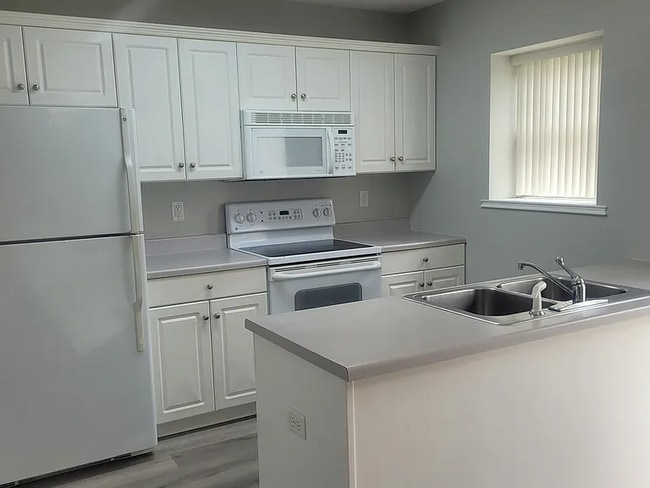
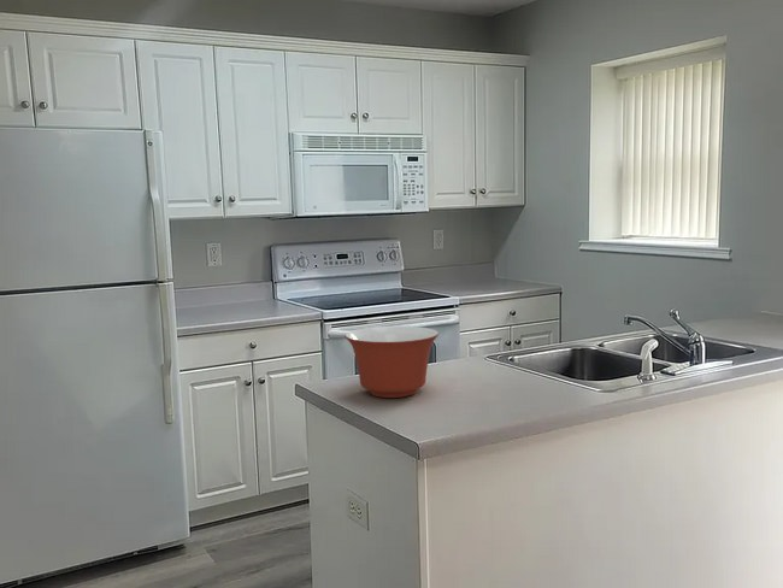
+ mixing bowl [343,325,440,399]
